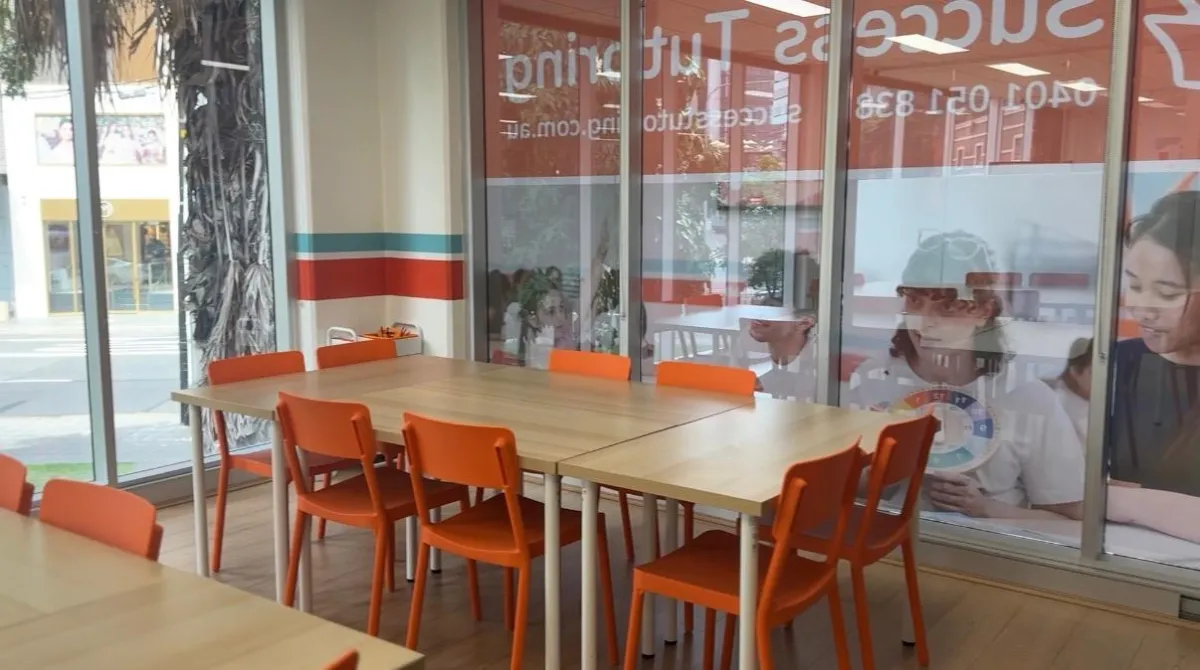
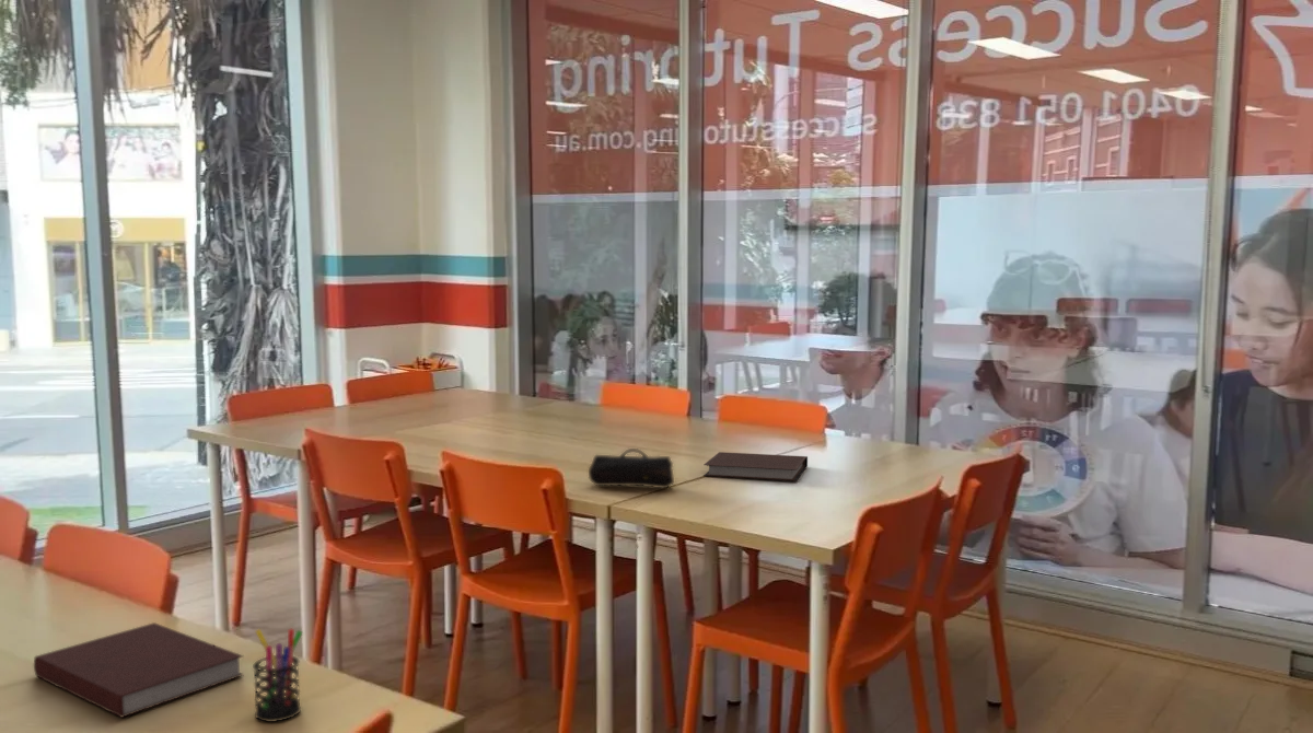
+ pencil case [588,447,675,489]
+ notebook [33,621,245,719]
+ pen holder [252,628,304,723]
+ notebook [702,451,809,481]
